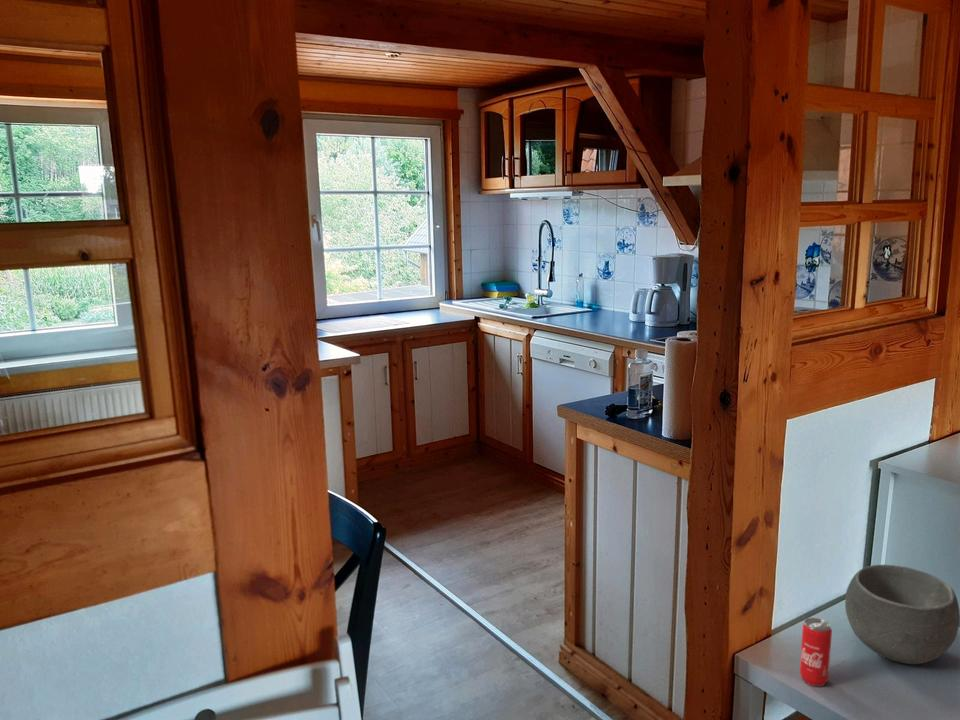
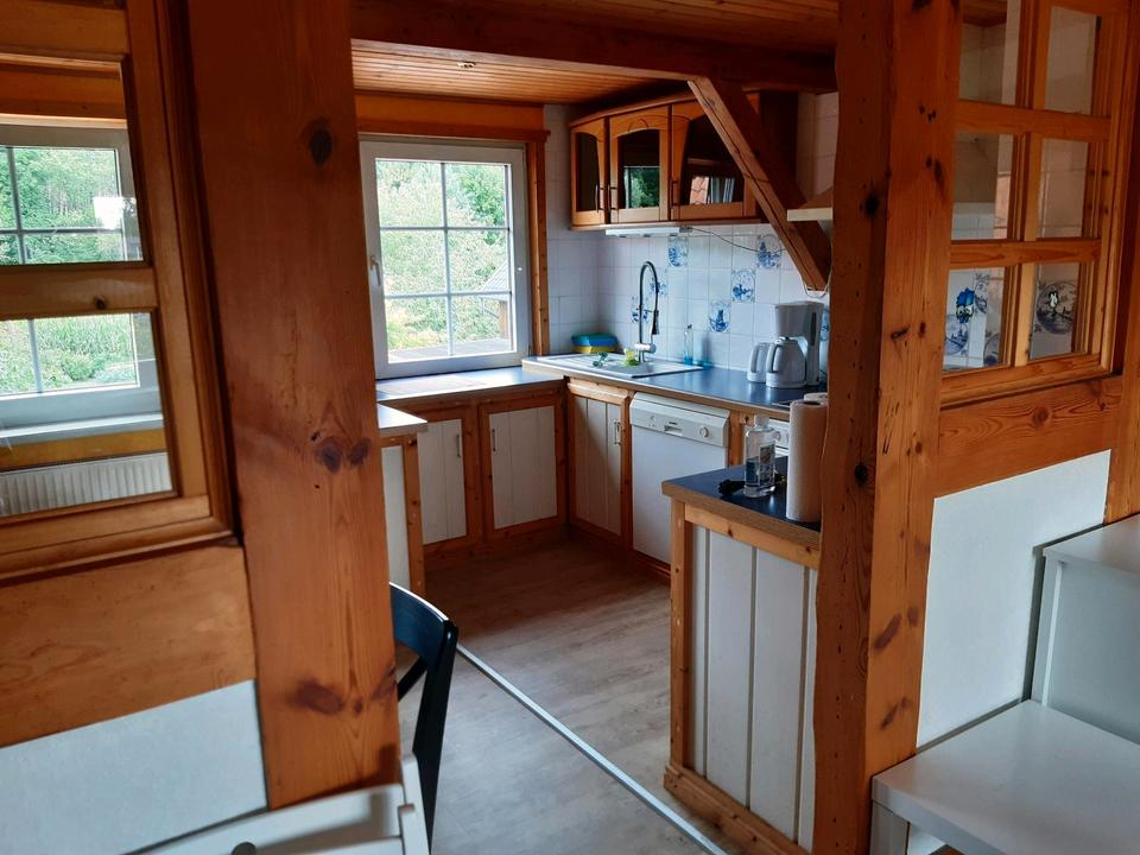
- bowl [844,564,960,665]
- beverage can [799,617,833,687]
